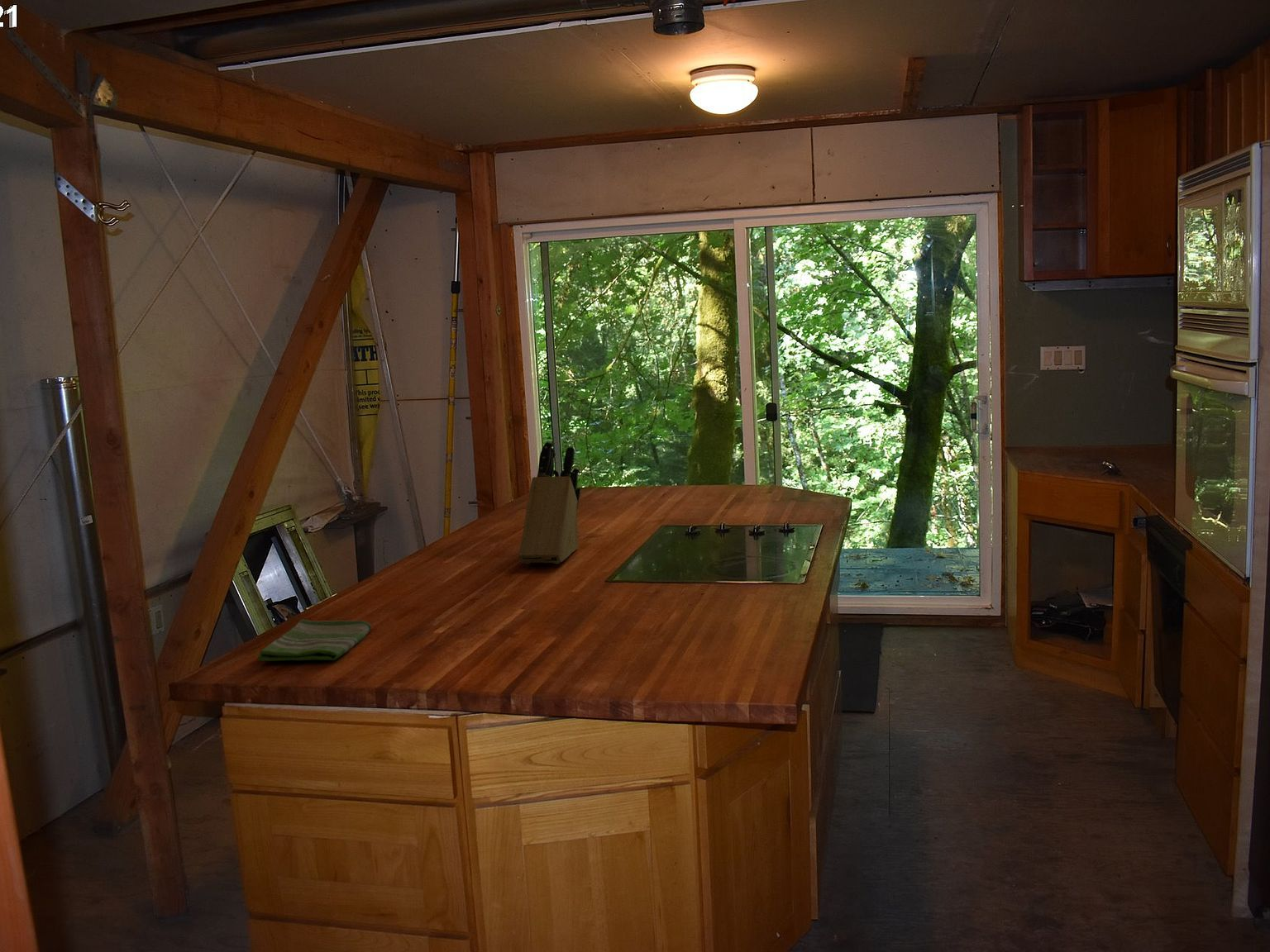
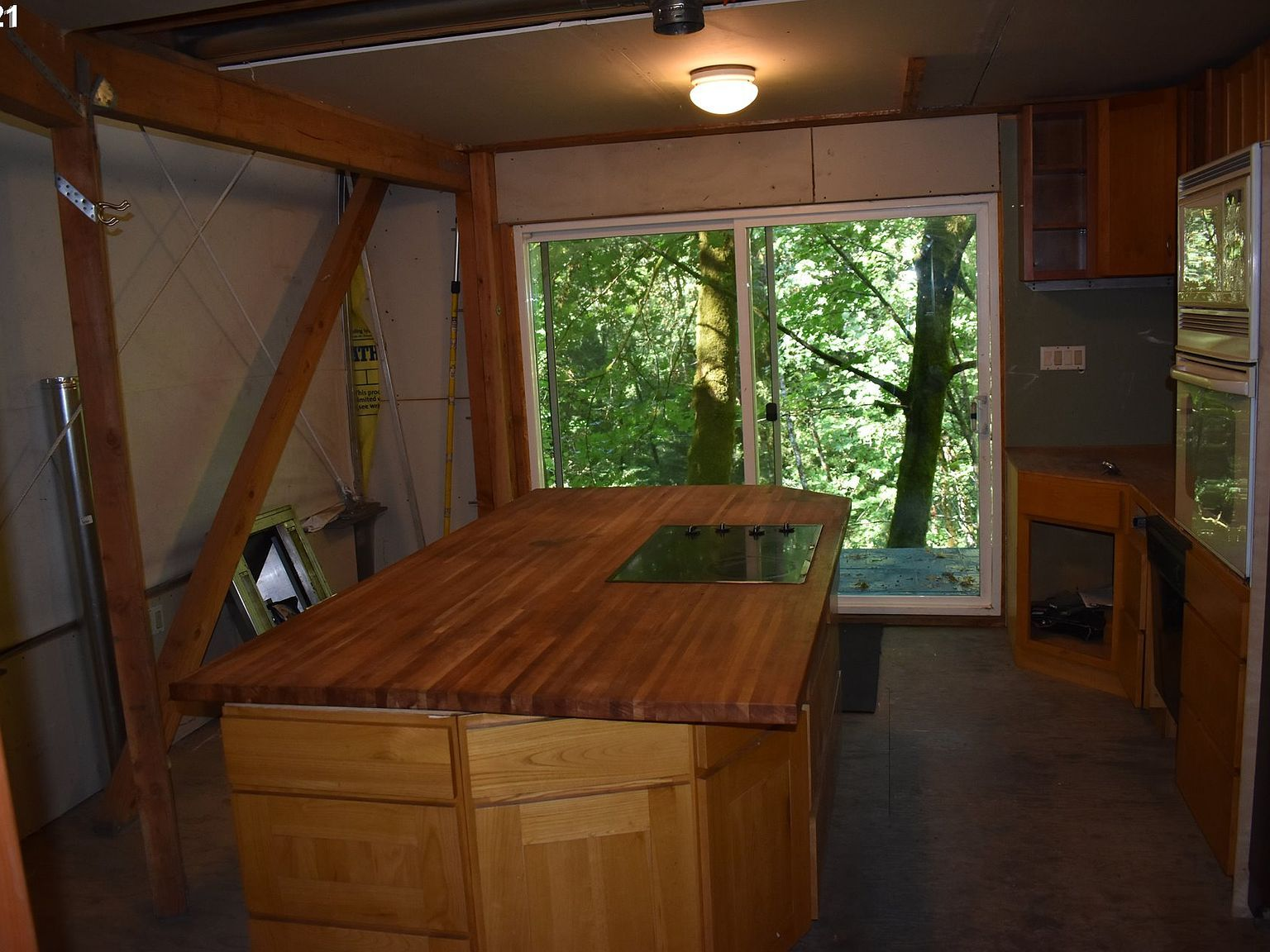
- dish towel [257,619,372,662]
- knife block [518,440,581,564]
